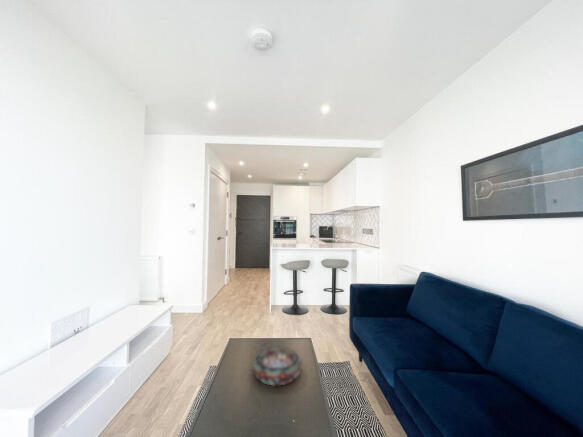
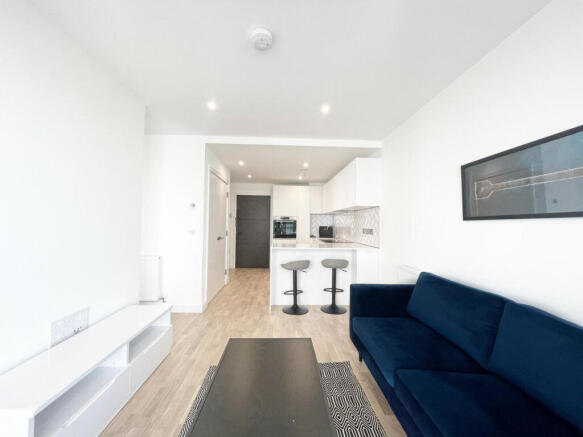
- decorative bowl [252,346,303,386]
